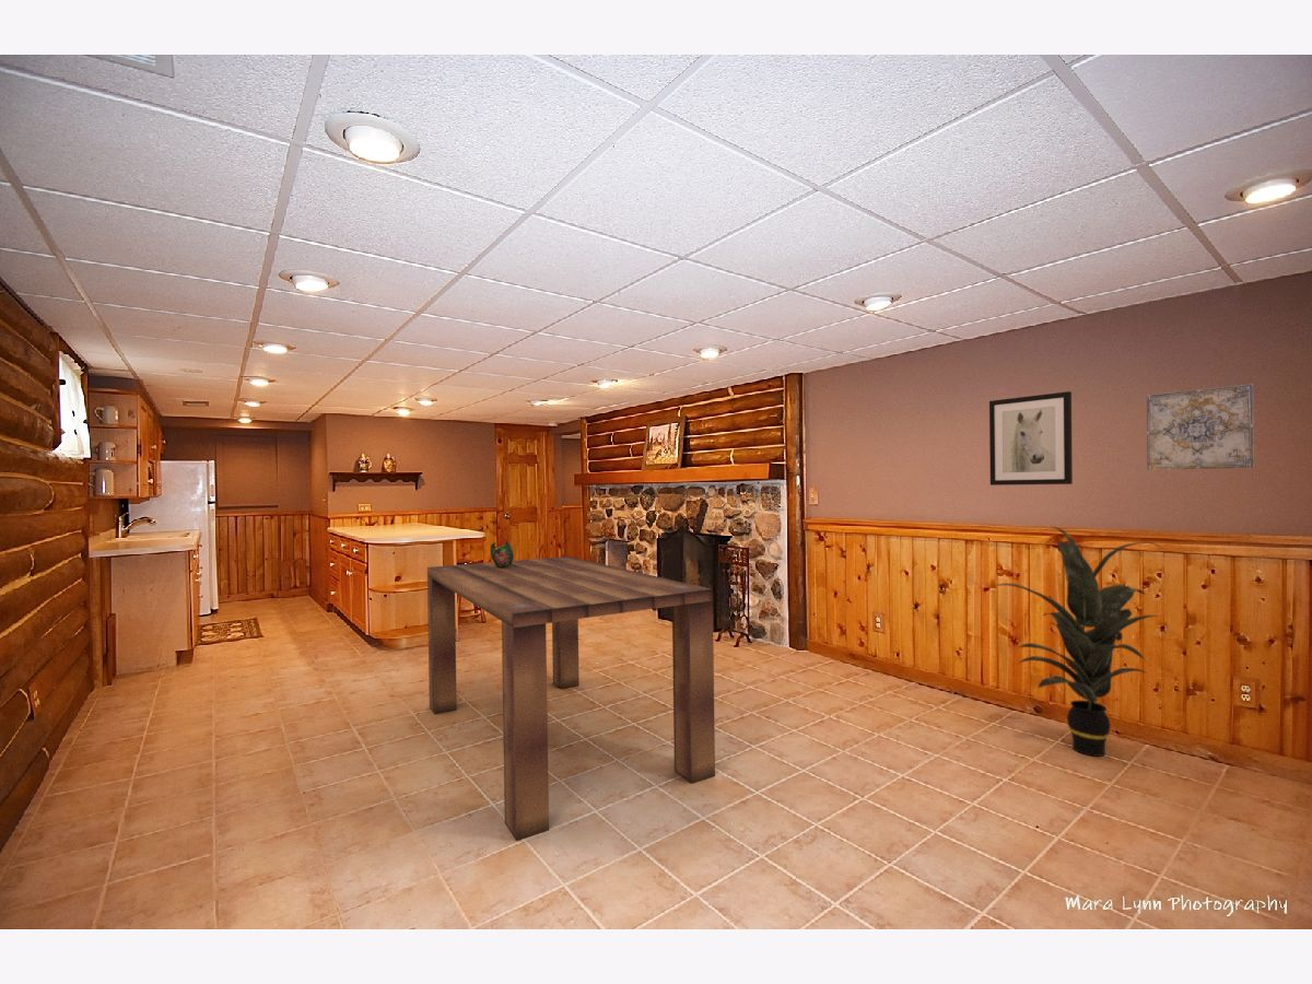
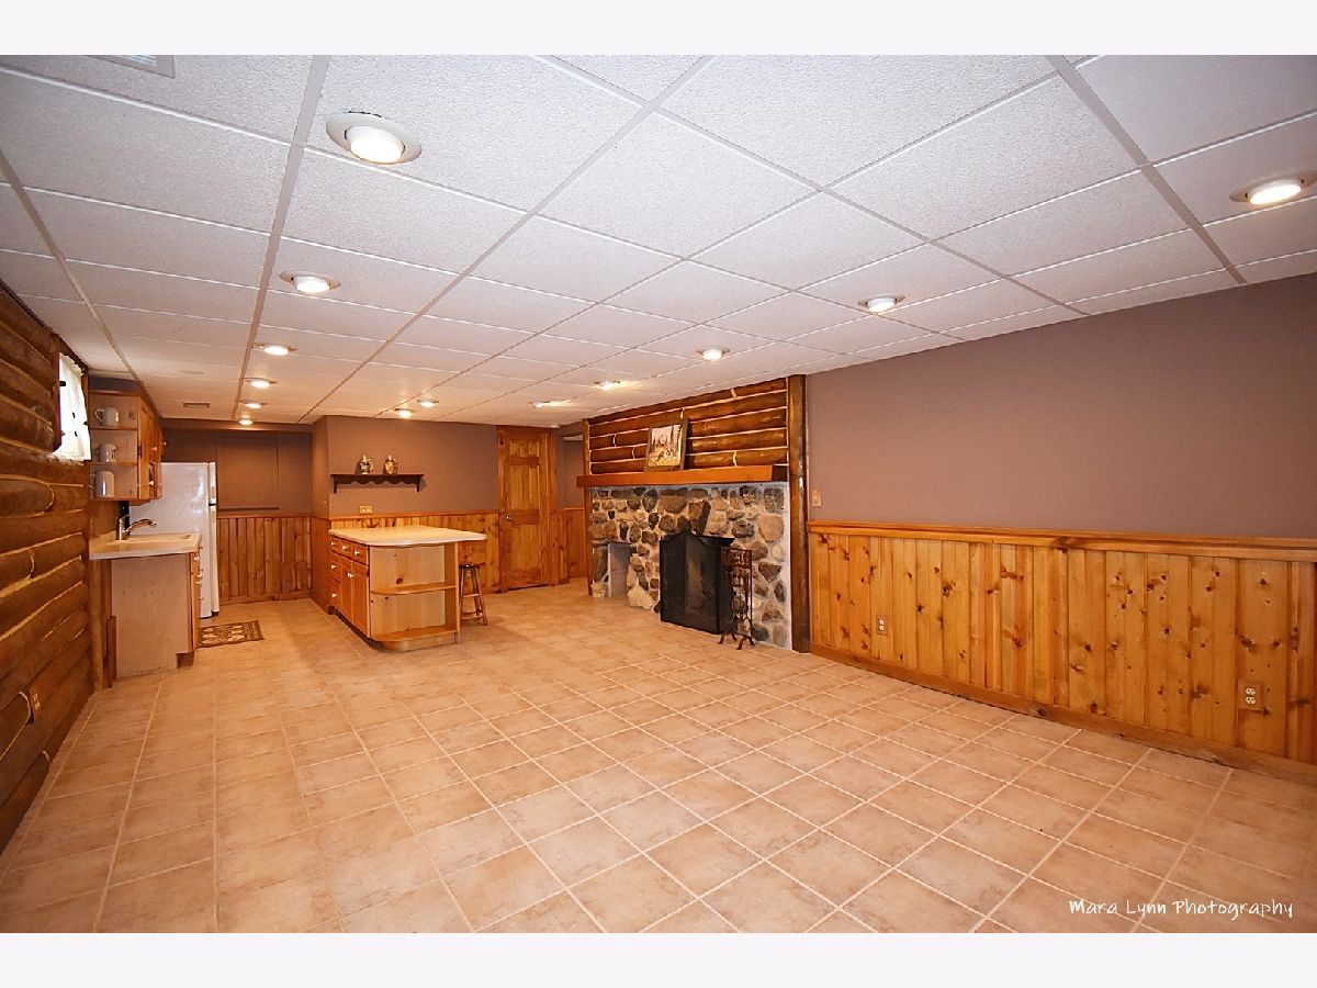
- indoor plant [993,526,1162,758]
- dining table [426,555,716,842]
- wall art [988,390,1074,487]
- wall art [1146,383,1255,471]
- decorative bowl [490,540,515,567]
